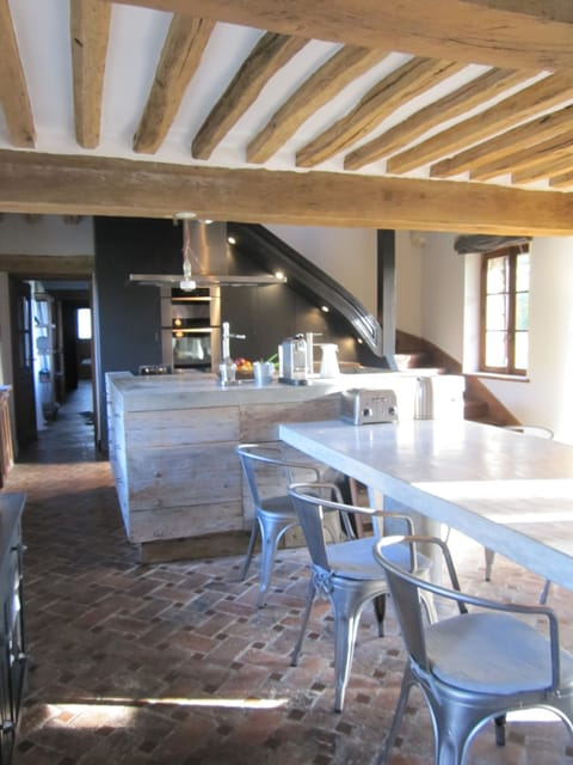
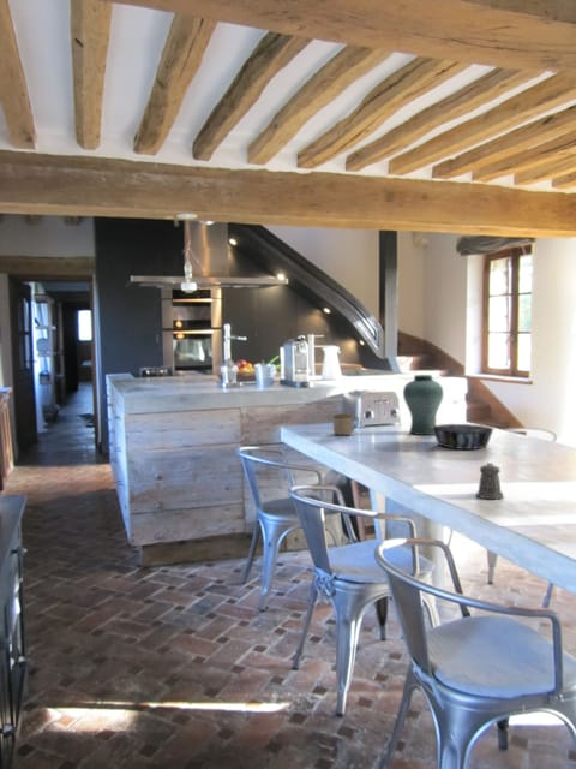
+ mug [332,412,360,436]
+ pepper shaker [475,461,504,501]
+ vase [402,374,444,436]
+ decorative bowl [431,423,496,451]
